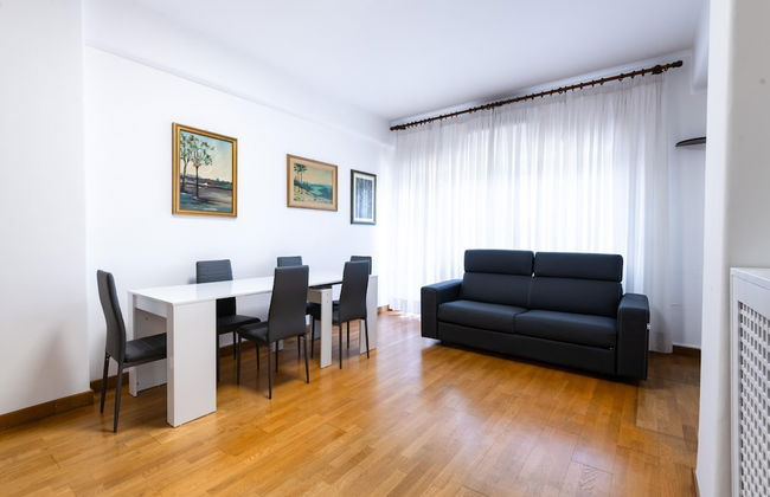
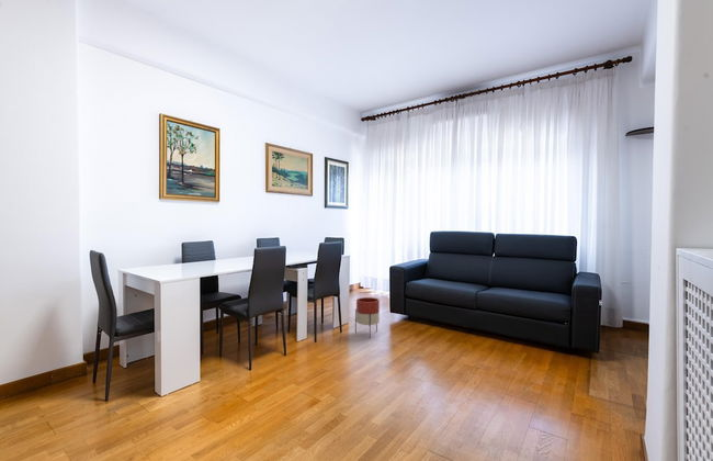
+ planter [354,296,381,339]
